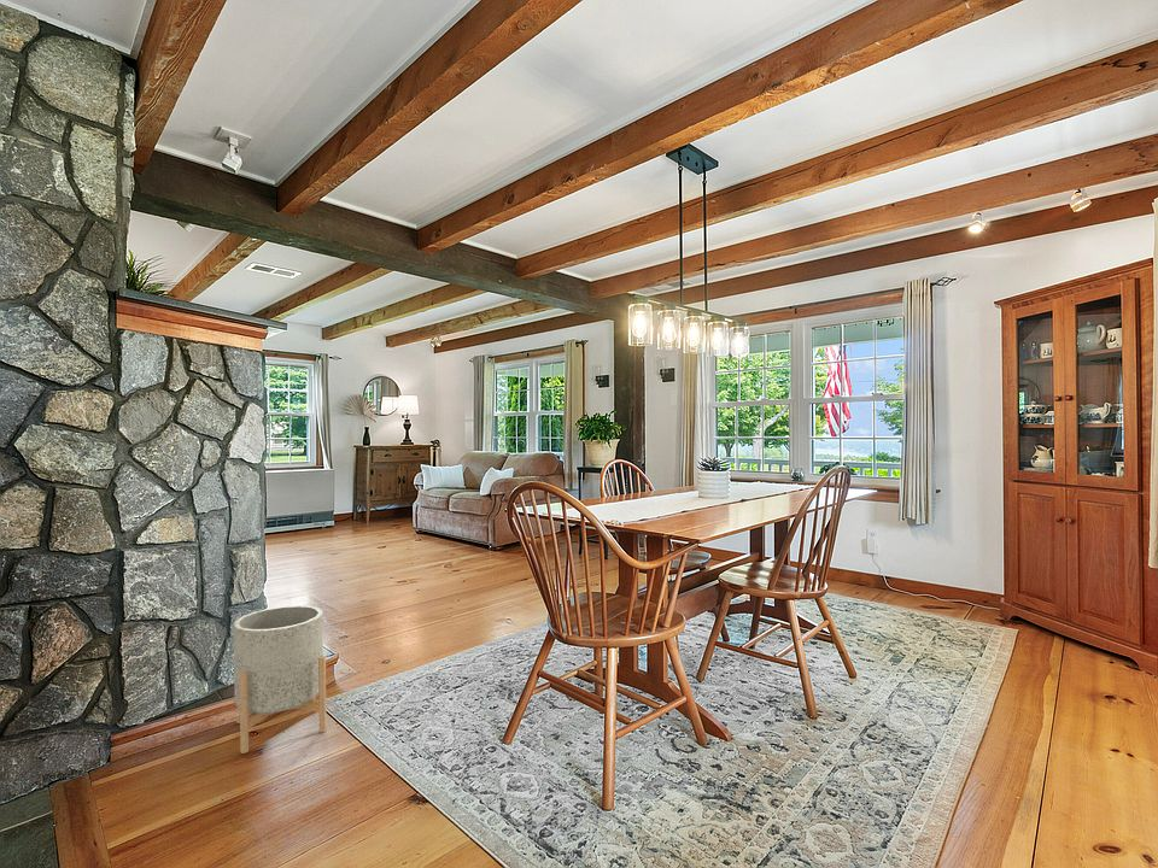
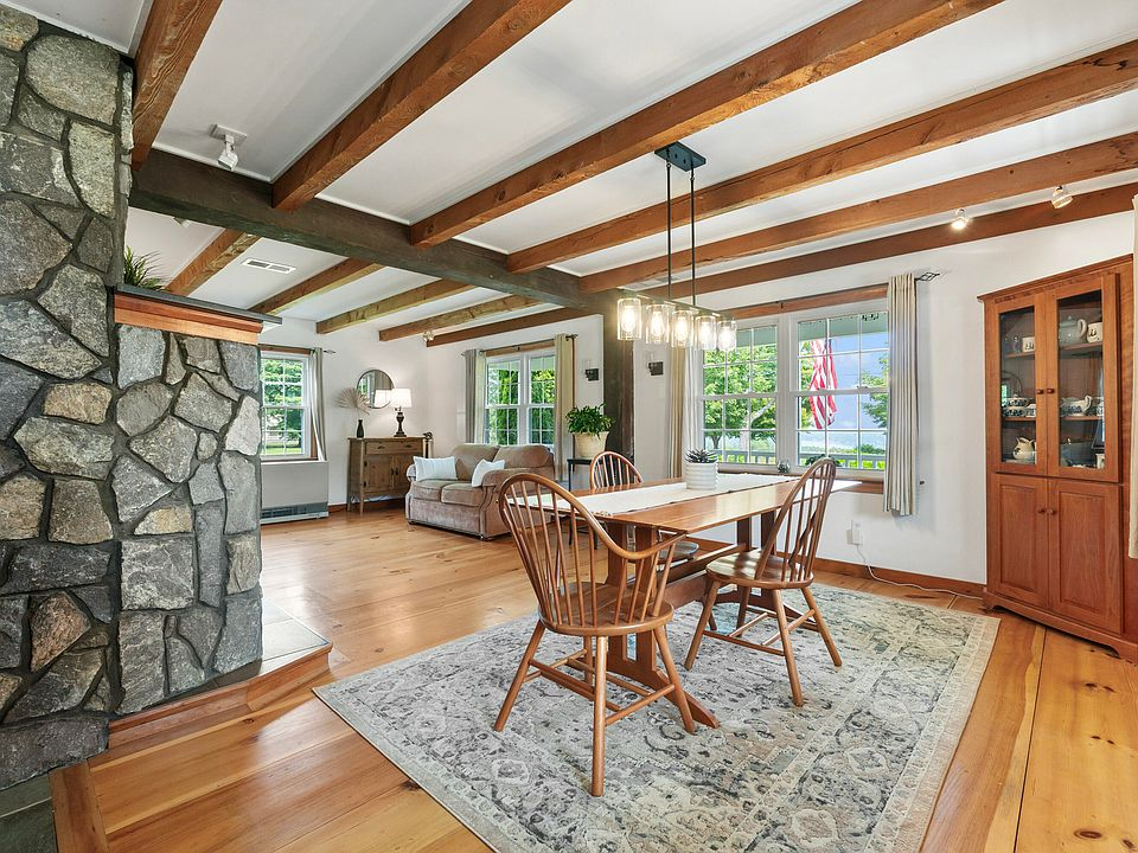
- planter [233,604,328,755]
